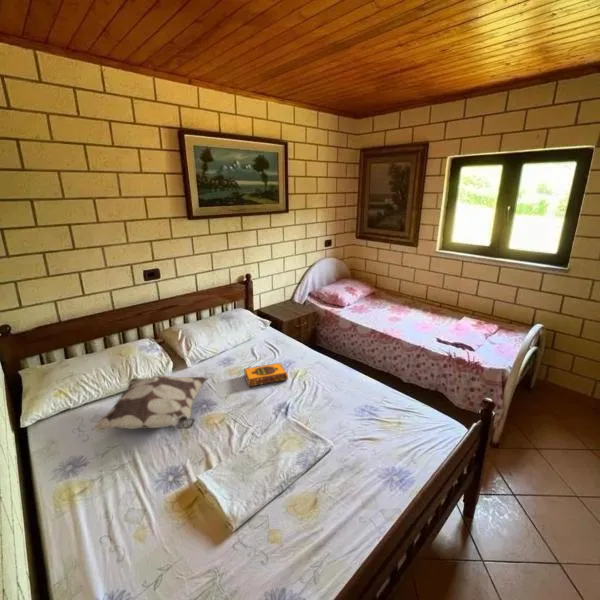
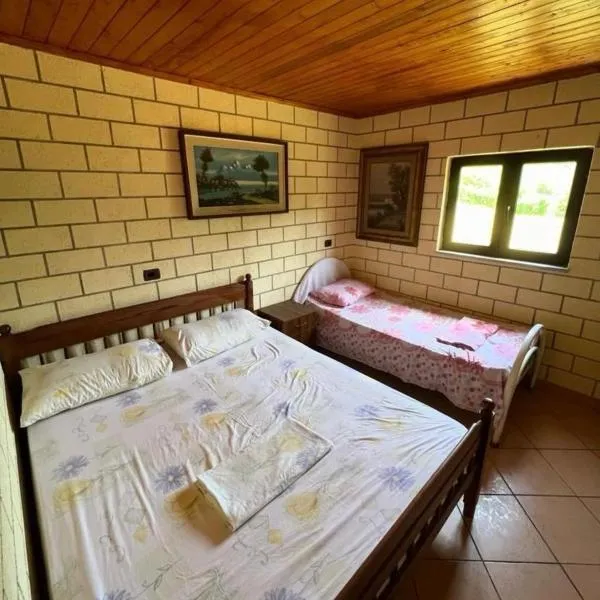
- decorative pillow [90,374,209,431]
- hardback book [243,362,289,388]
